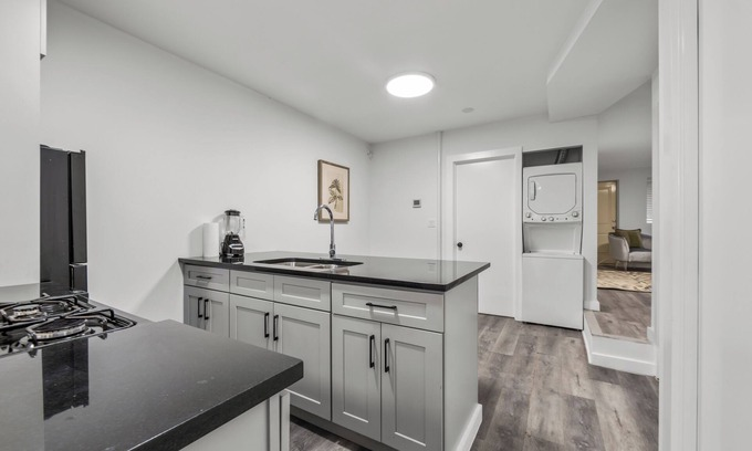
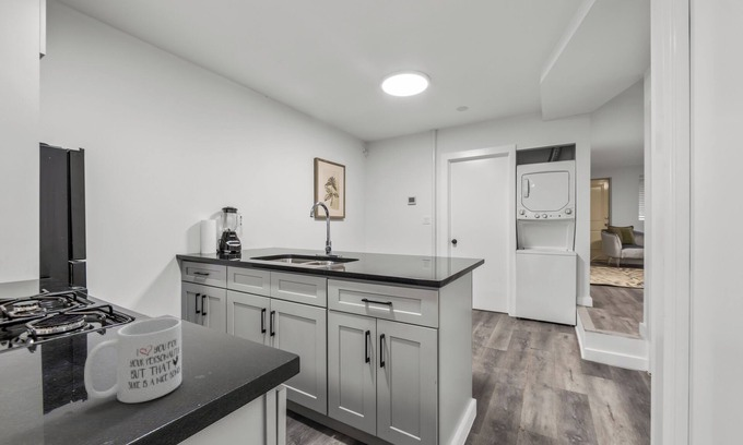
+ mug [83,316,182,404]
